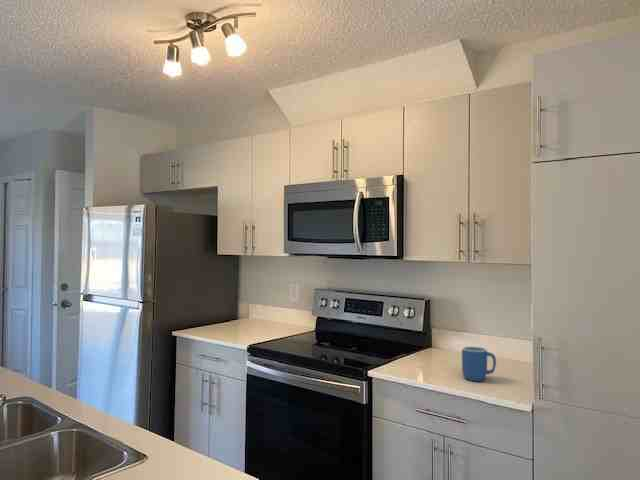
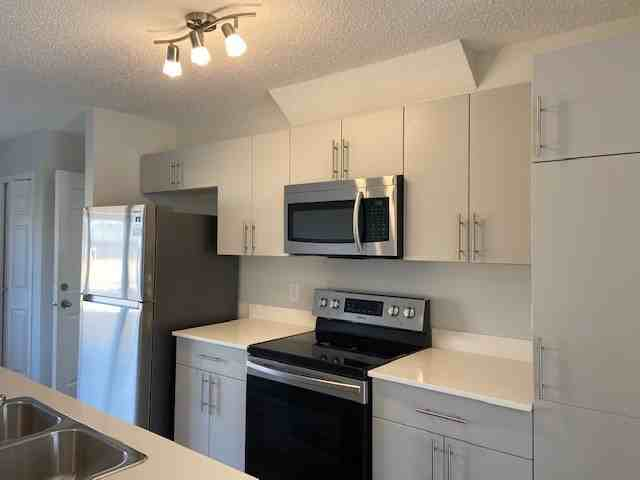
- mug [461,345,497,382]
